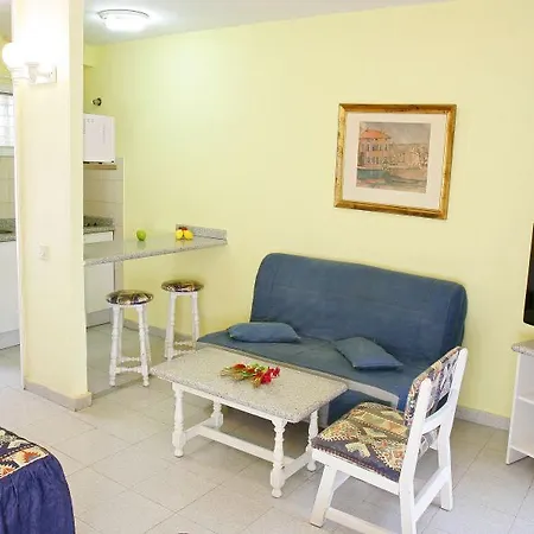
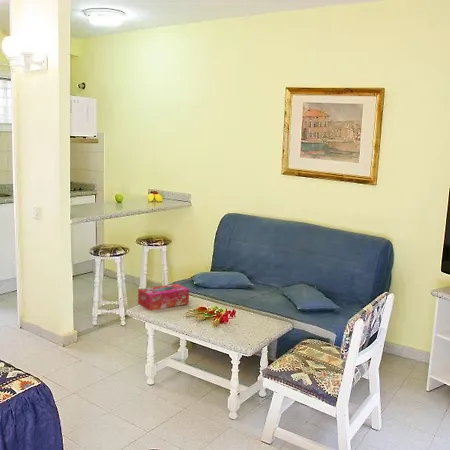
+ tissue box [137,283,190,311]
